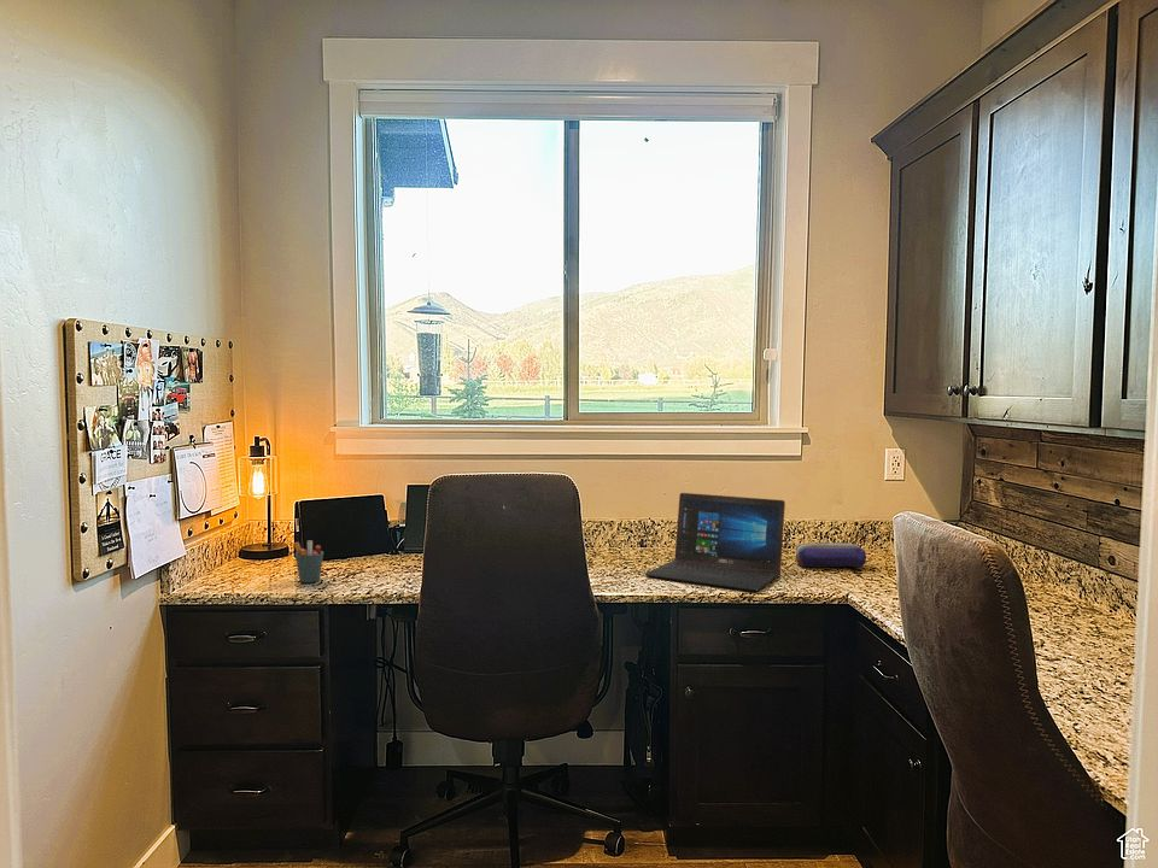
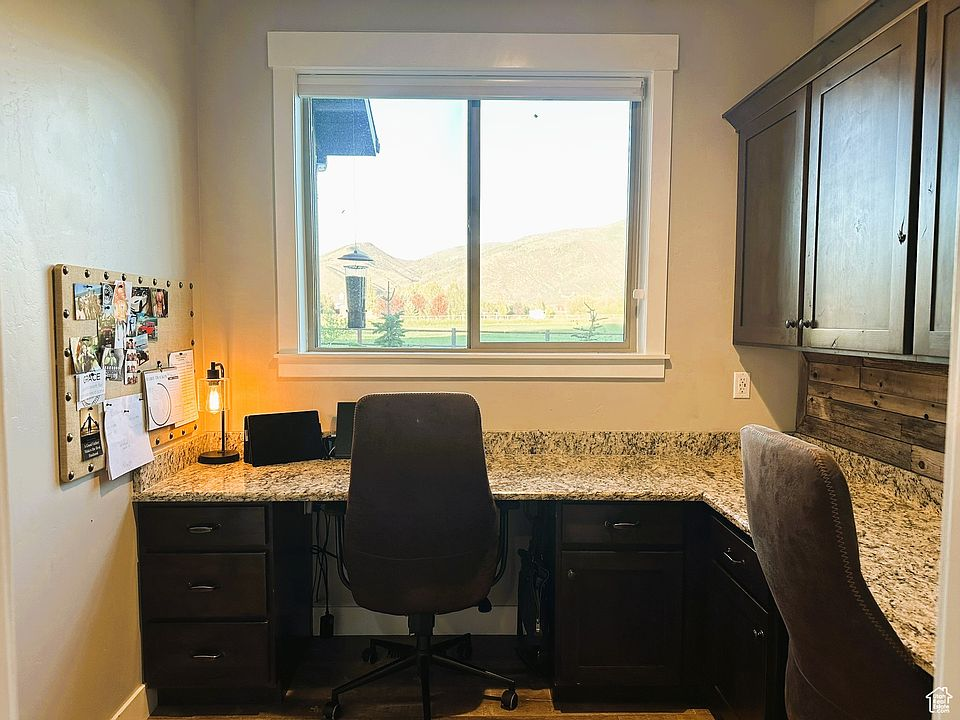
- laptop [644,492,786,592]
- pen holder [293,539,324,583]
- pencil case [795,541,867,568]
